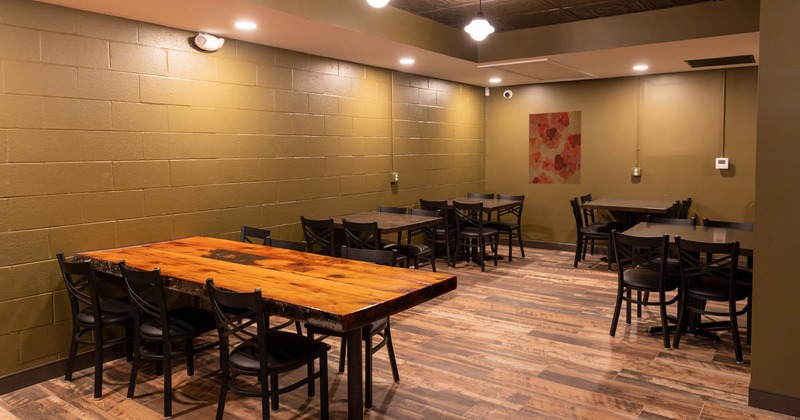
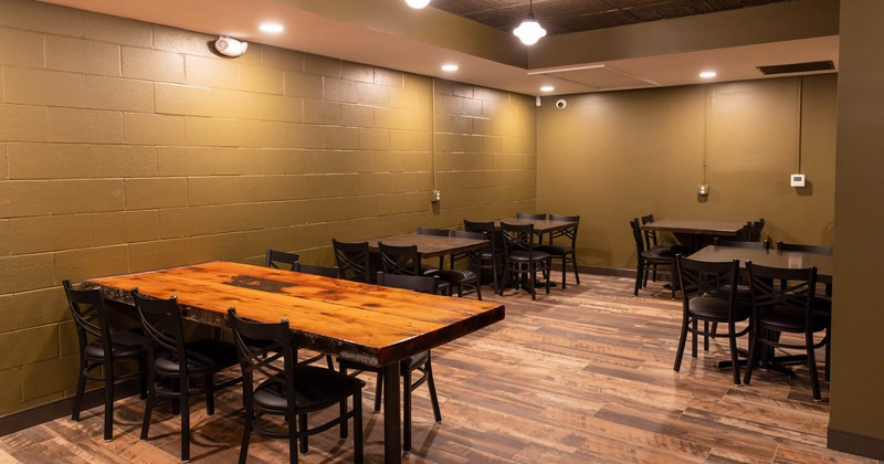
- wall art [528,110,583,185]
